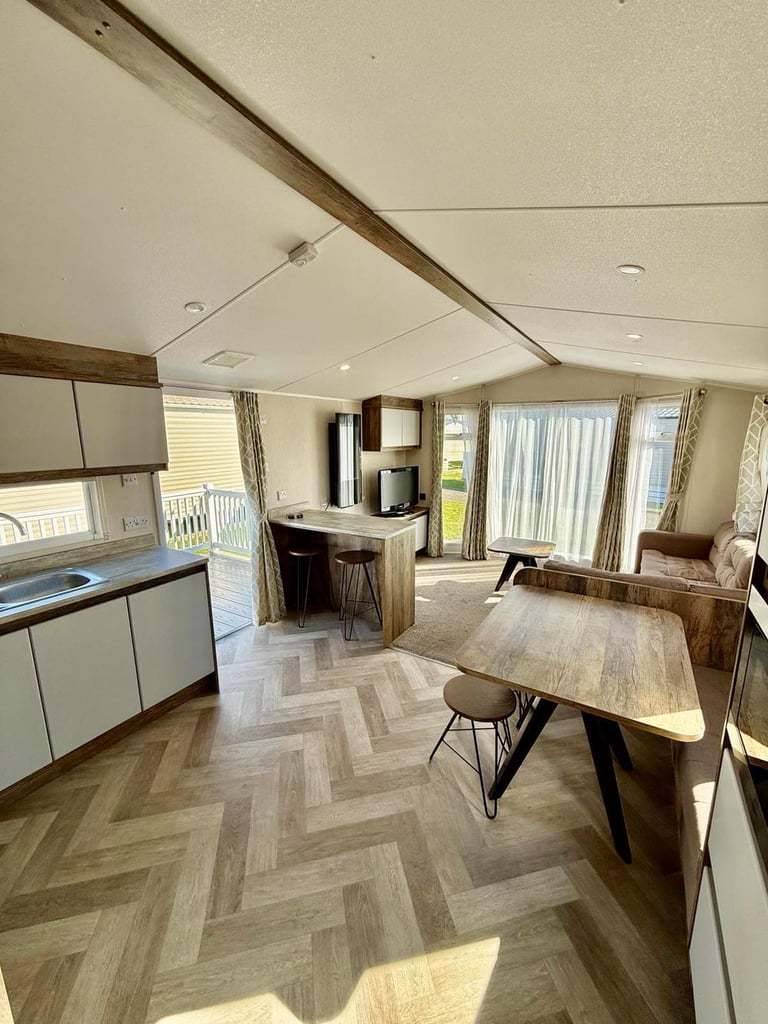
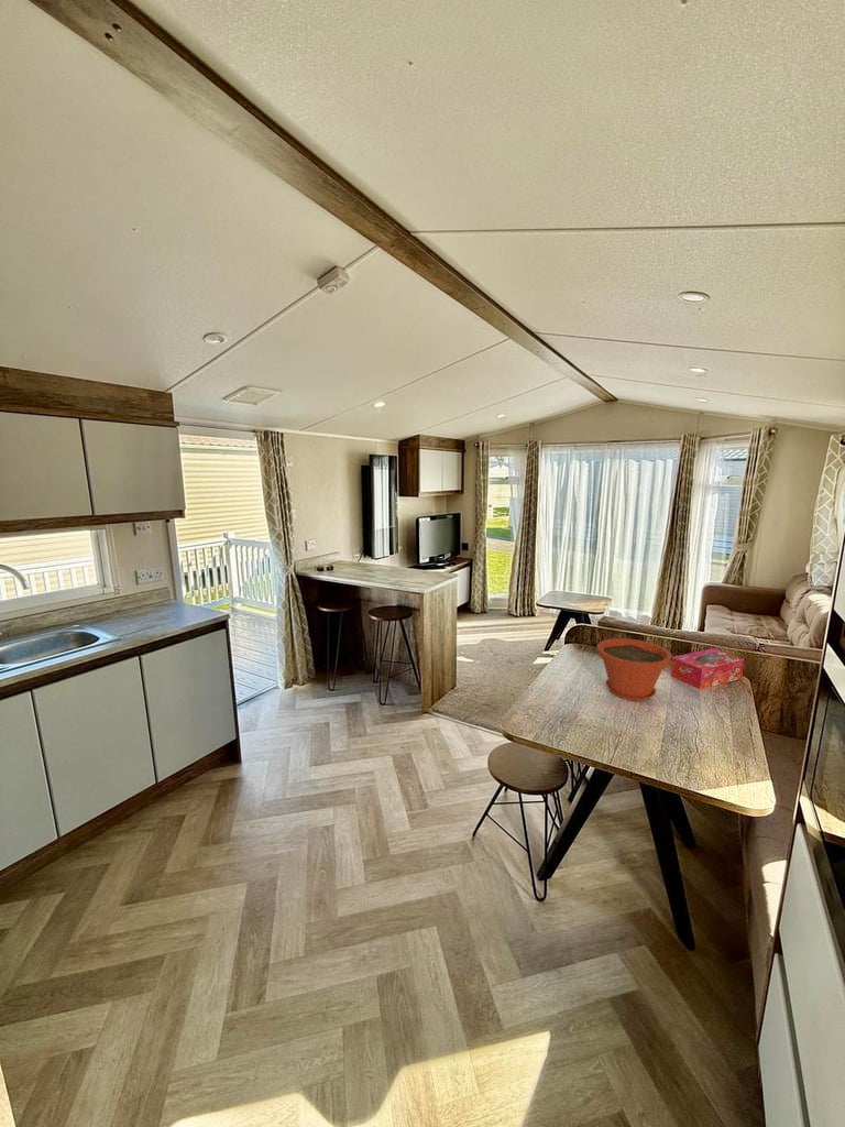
+ tissue box [670,647,745,690]
+ plant pot [595,637,673,702]
